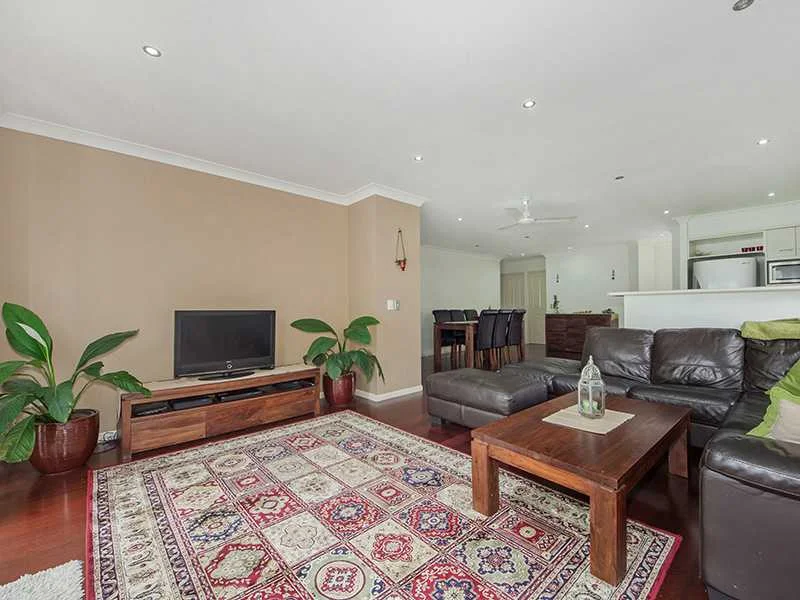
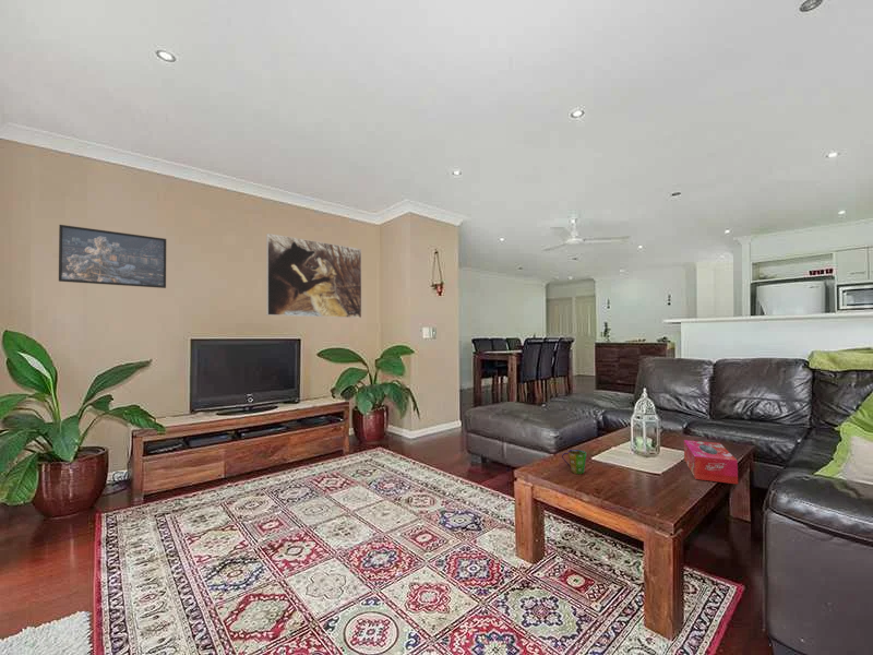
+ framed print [265,233,362,319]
+ tissue box [683,439,739,485]
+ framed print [58,224,167,289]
+ cup [561,449,587,475]
